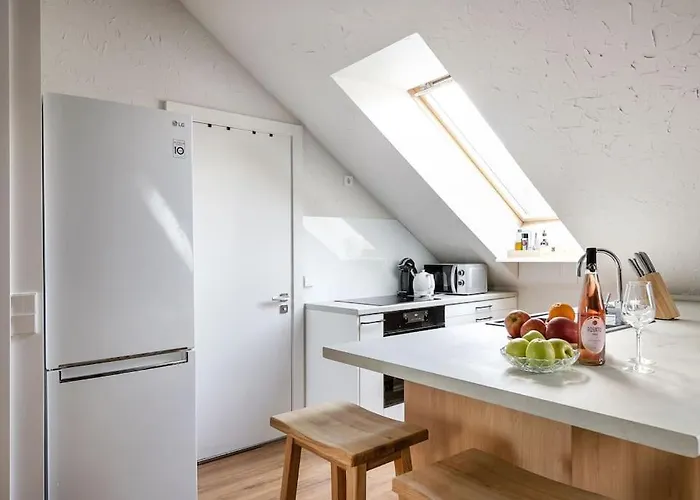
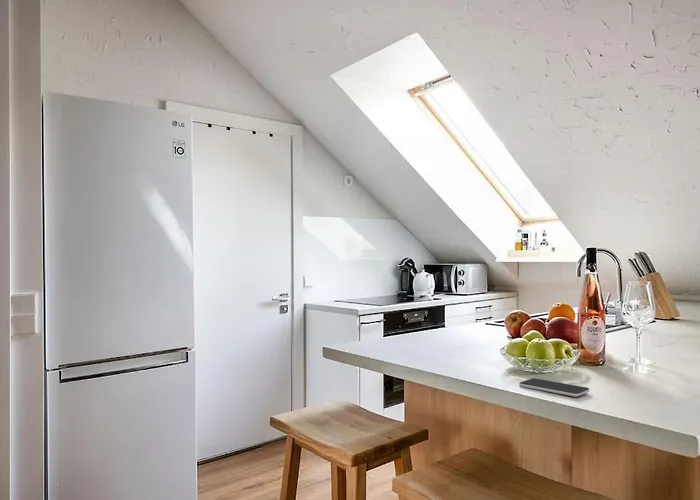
+ smartphone [518,377,590,398]
